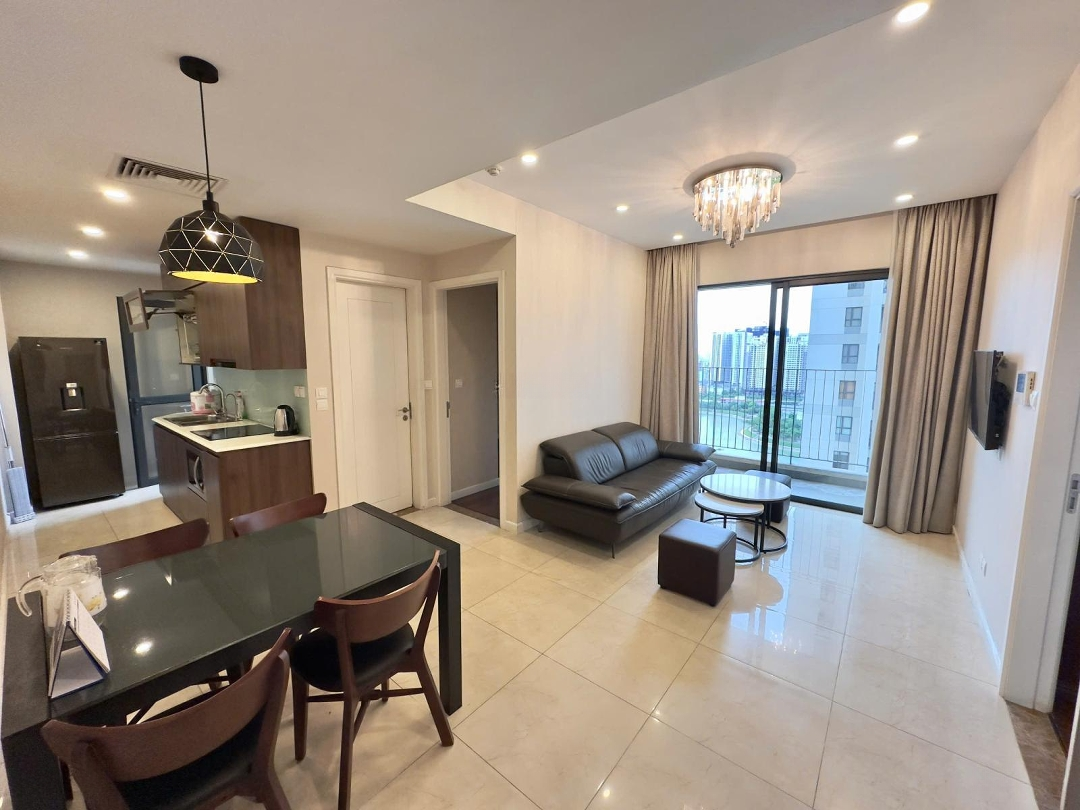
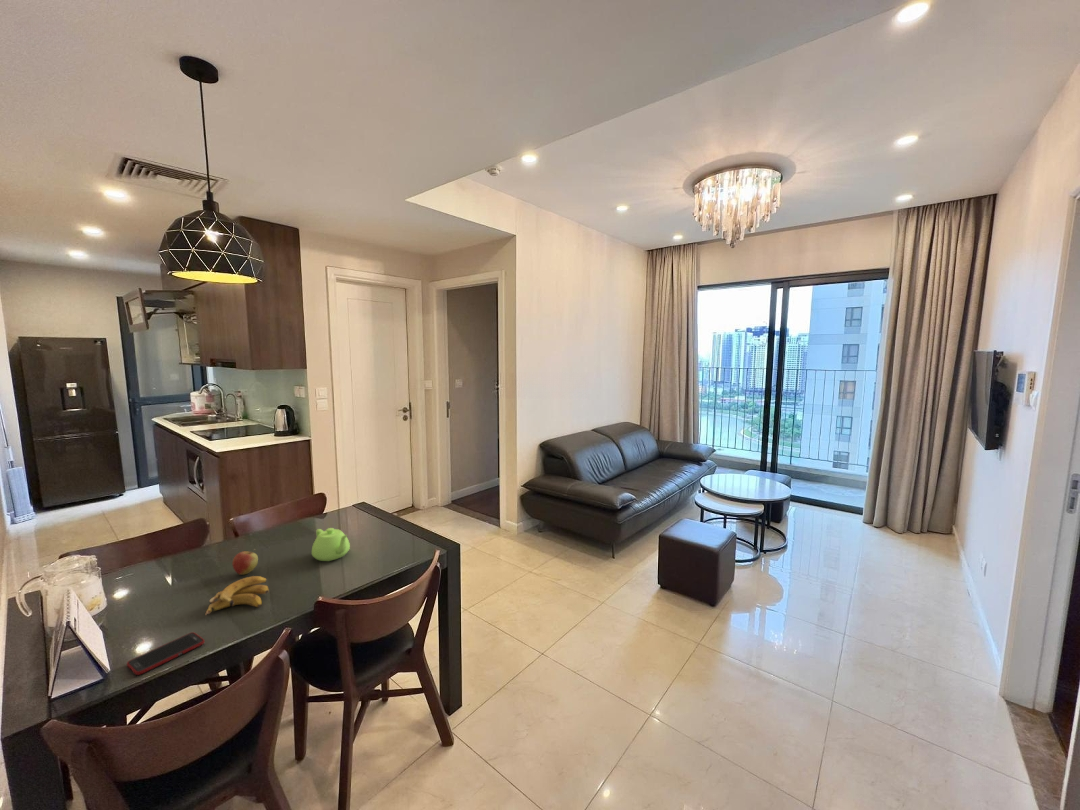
+ banana [205,575,270,616]
+ teapot [311,527,351,562]
+ apple [232,548,259,576]
+ cell phone [126,631,205,676]
